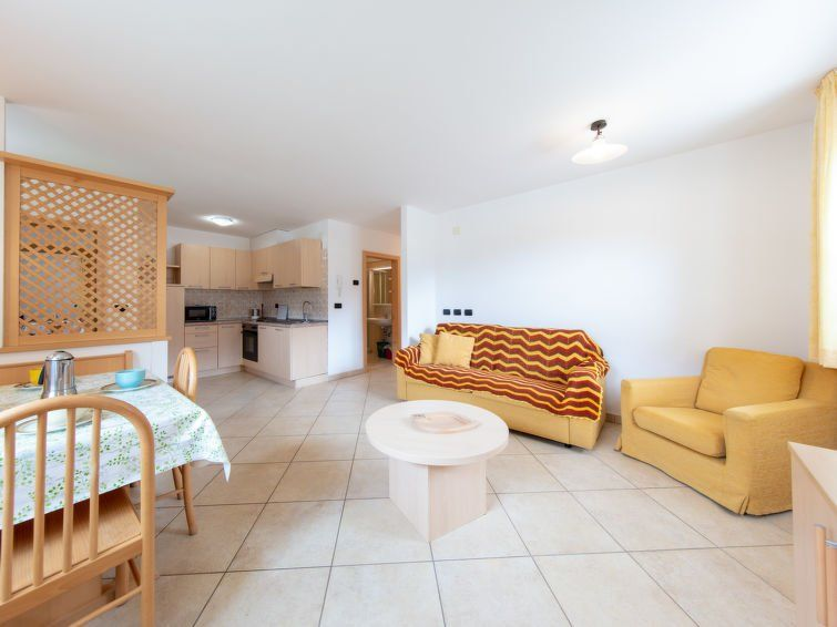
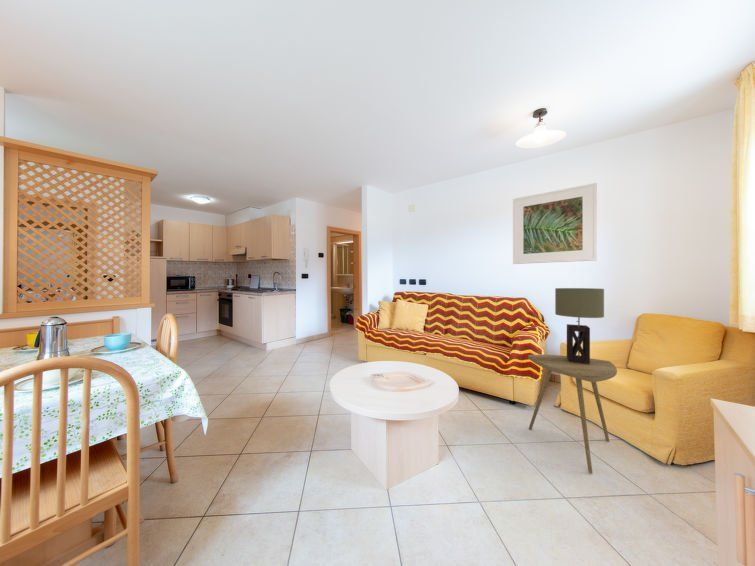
+ table lamp [554,287,605,365]
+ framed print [512,182,598,265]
+ side table [527,354,618,474]
